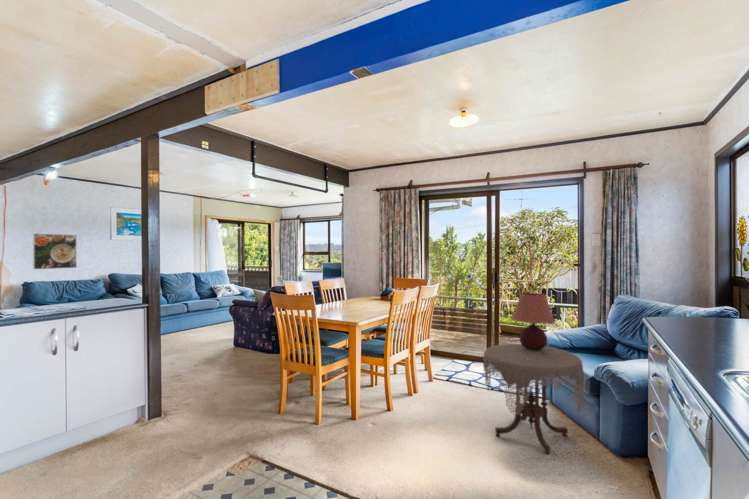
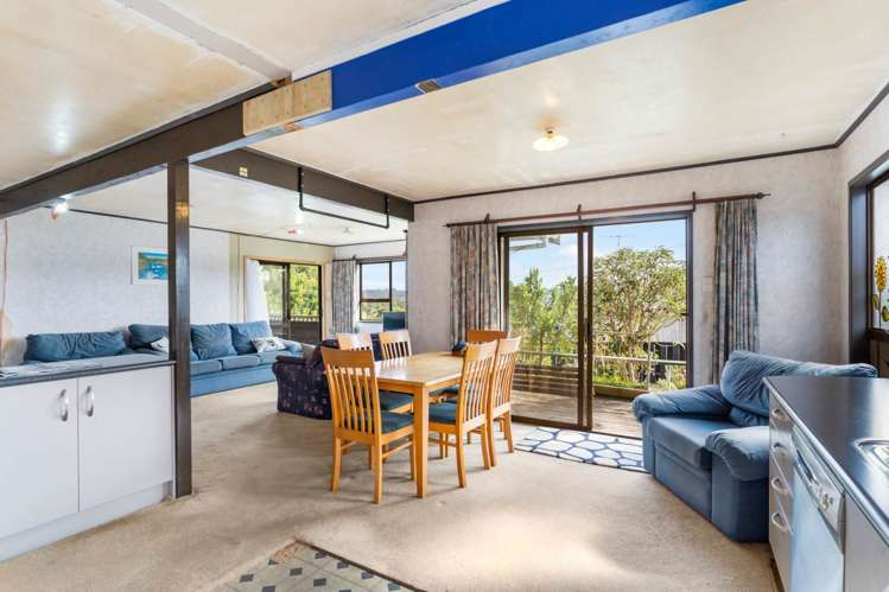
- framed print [32,233,78,270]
- side table [482,343,586,455]
- table lamp [510,292,557,350]
